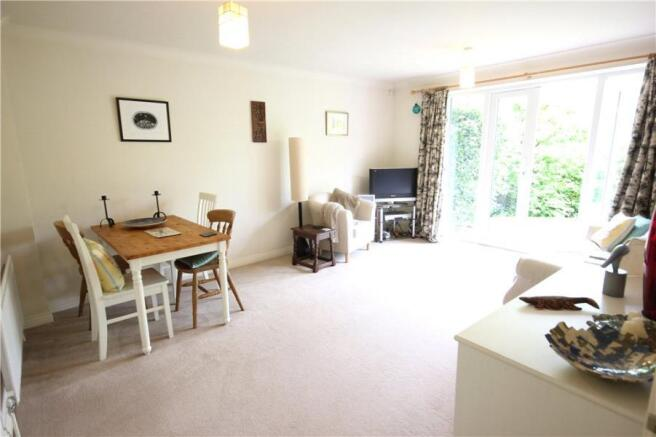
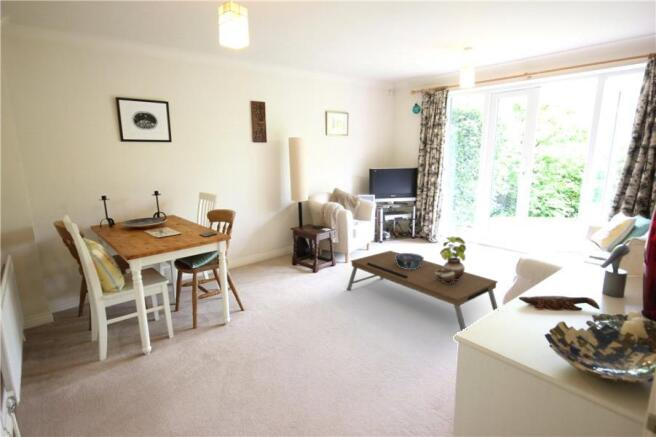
+ potted plant [435,236,467,284]
+ coffee table [346,250,499,332]
+ decorative bowl [395,252,425,270]
